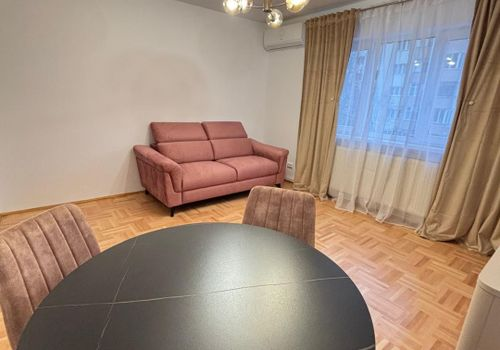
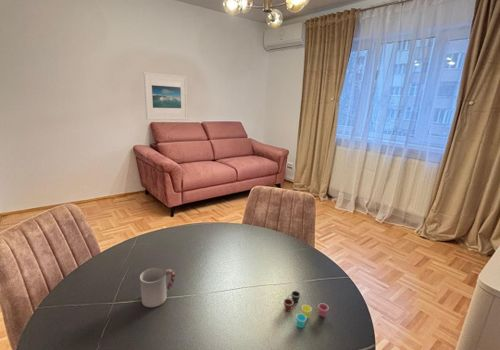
+ cup [283,290,329,329]
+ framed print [143,71,188,121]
+ cup [139,267,176,308]
